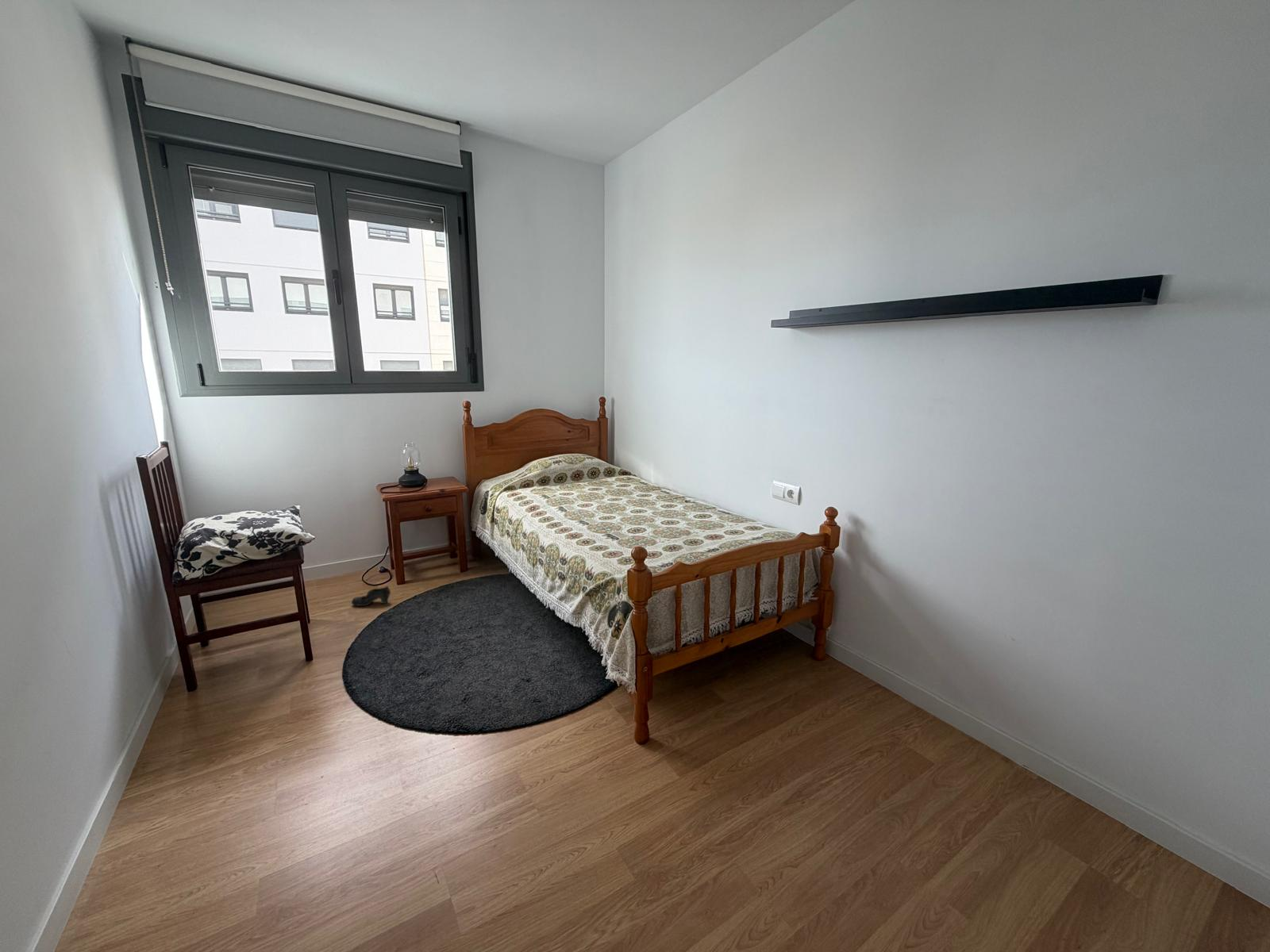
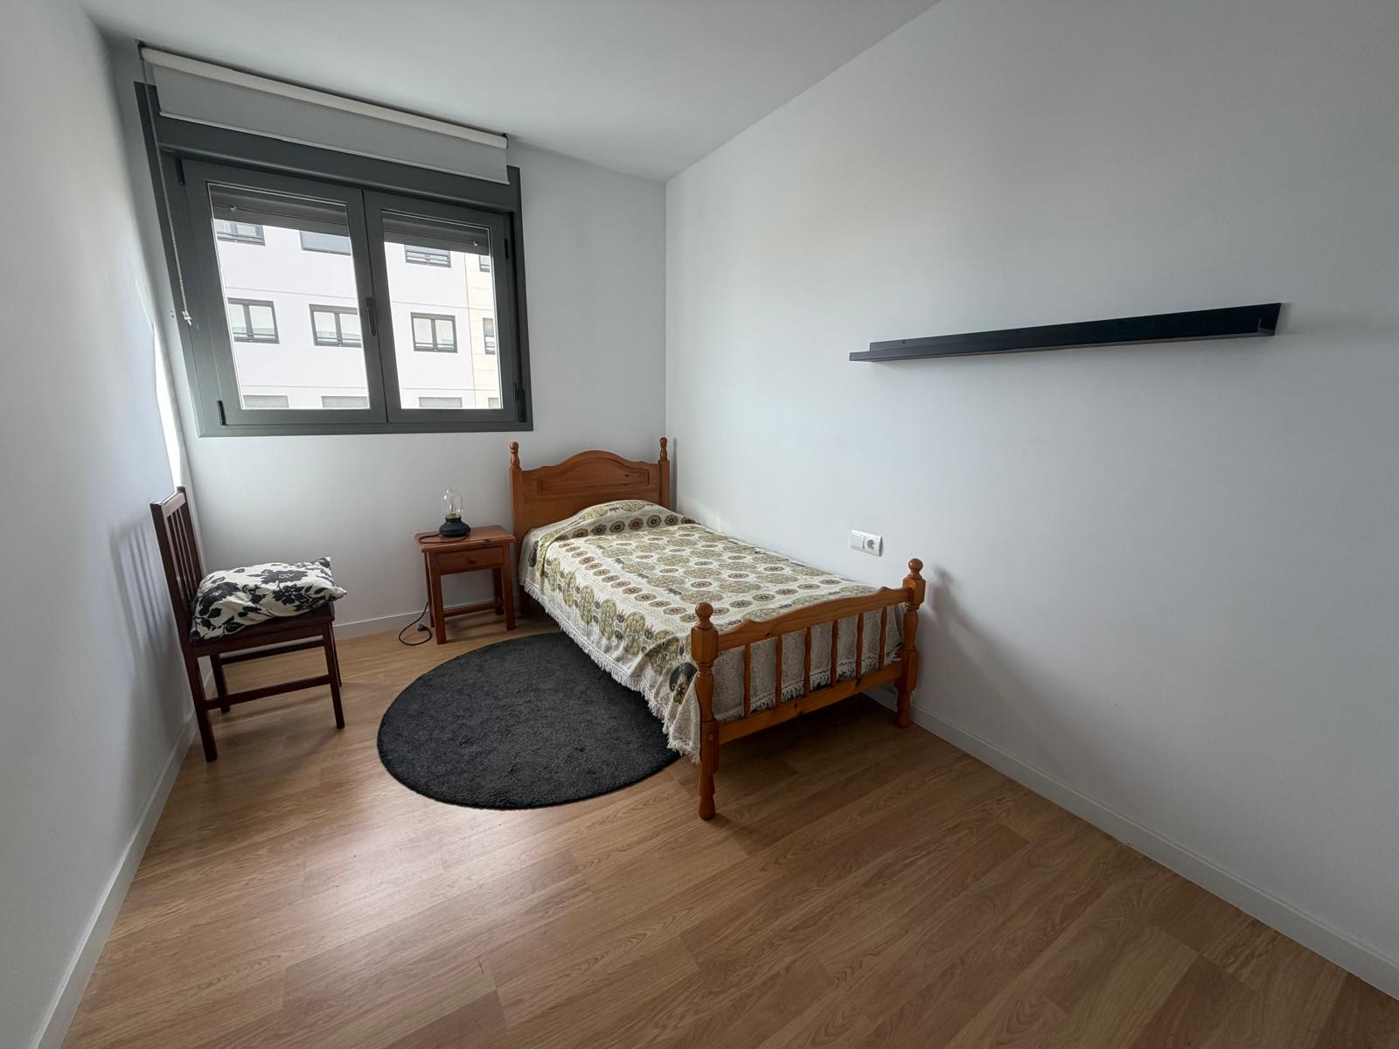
- shoe [351,585,391,607]
